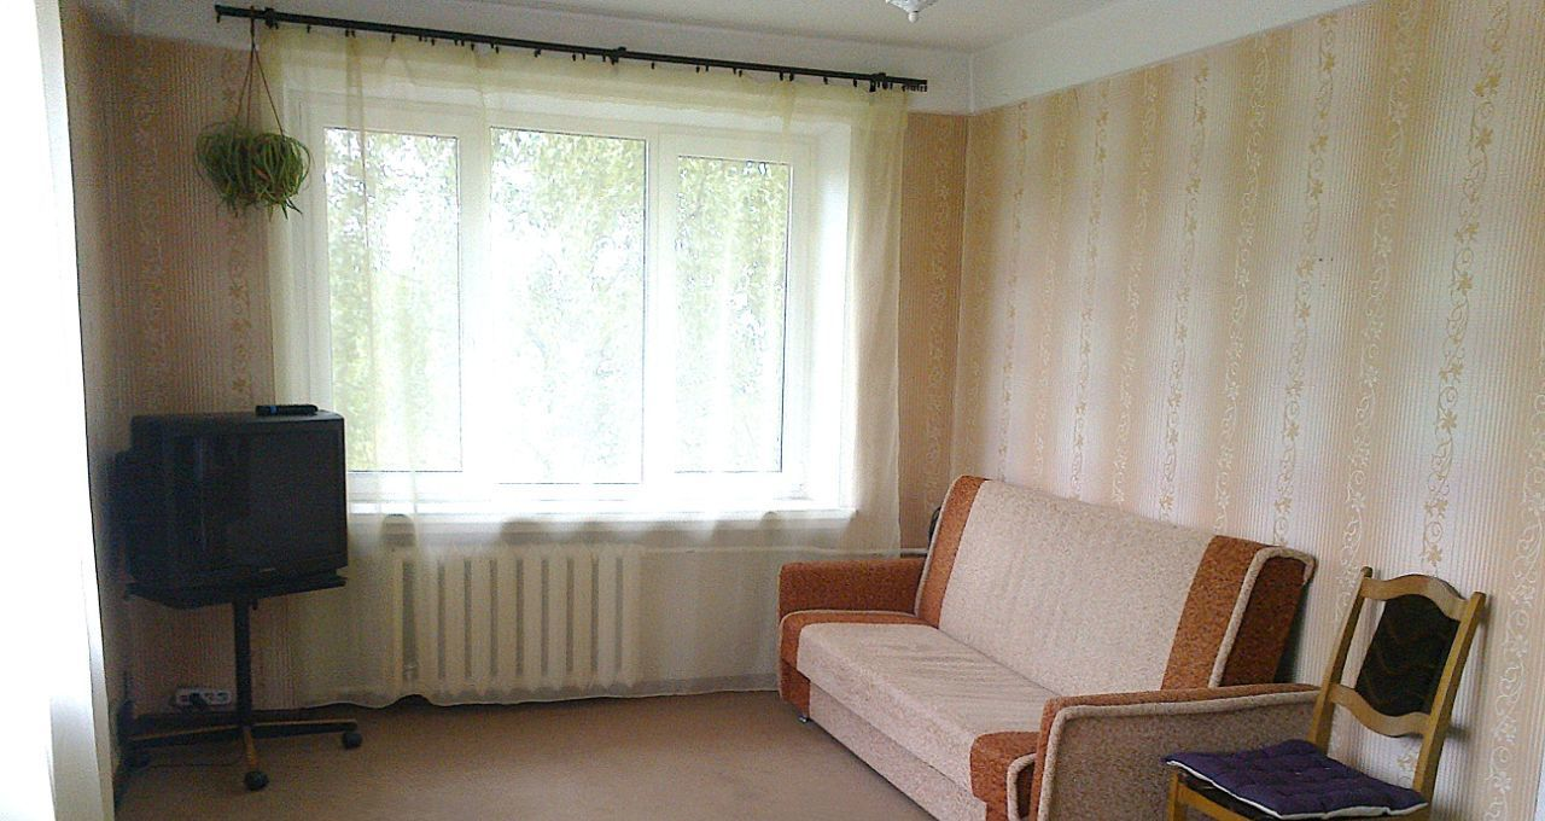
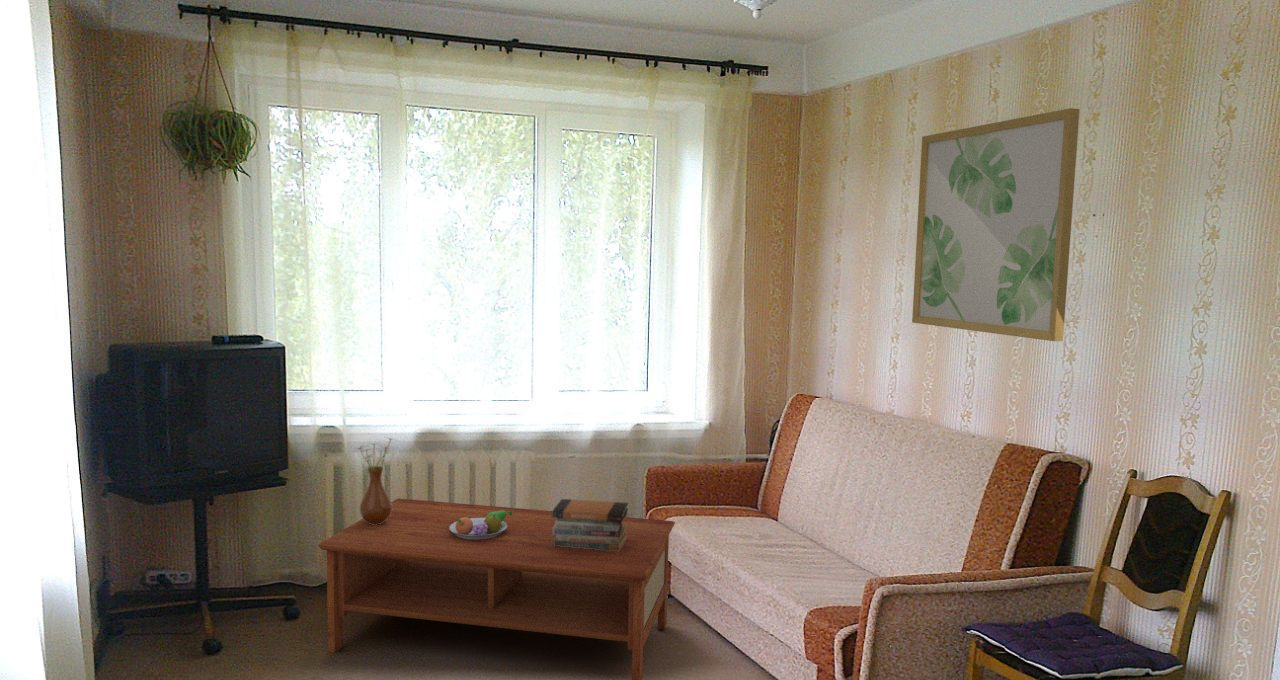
+ wall art [911,107,1080,342]
+ vase [352,436,399,525]
+ fruit bowl [449,510,513,540]
+ coffee table [317,497,676,680]
+ book stack [551,498,629,552]
